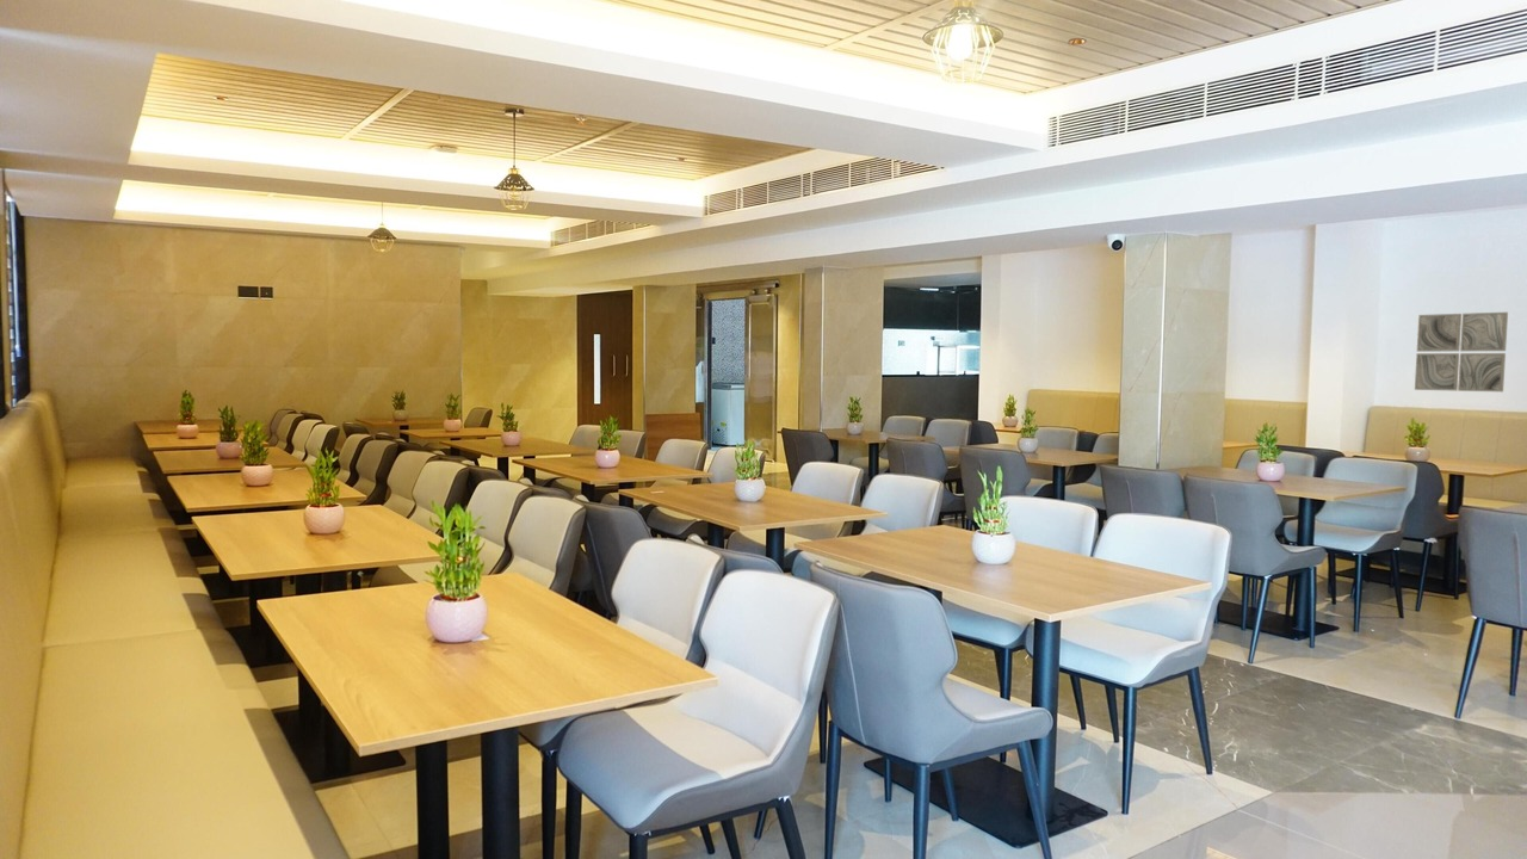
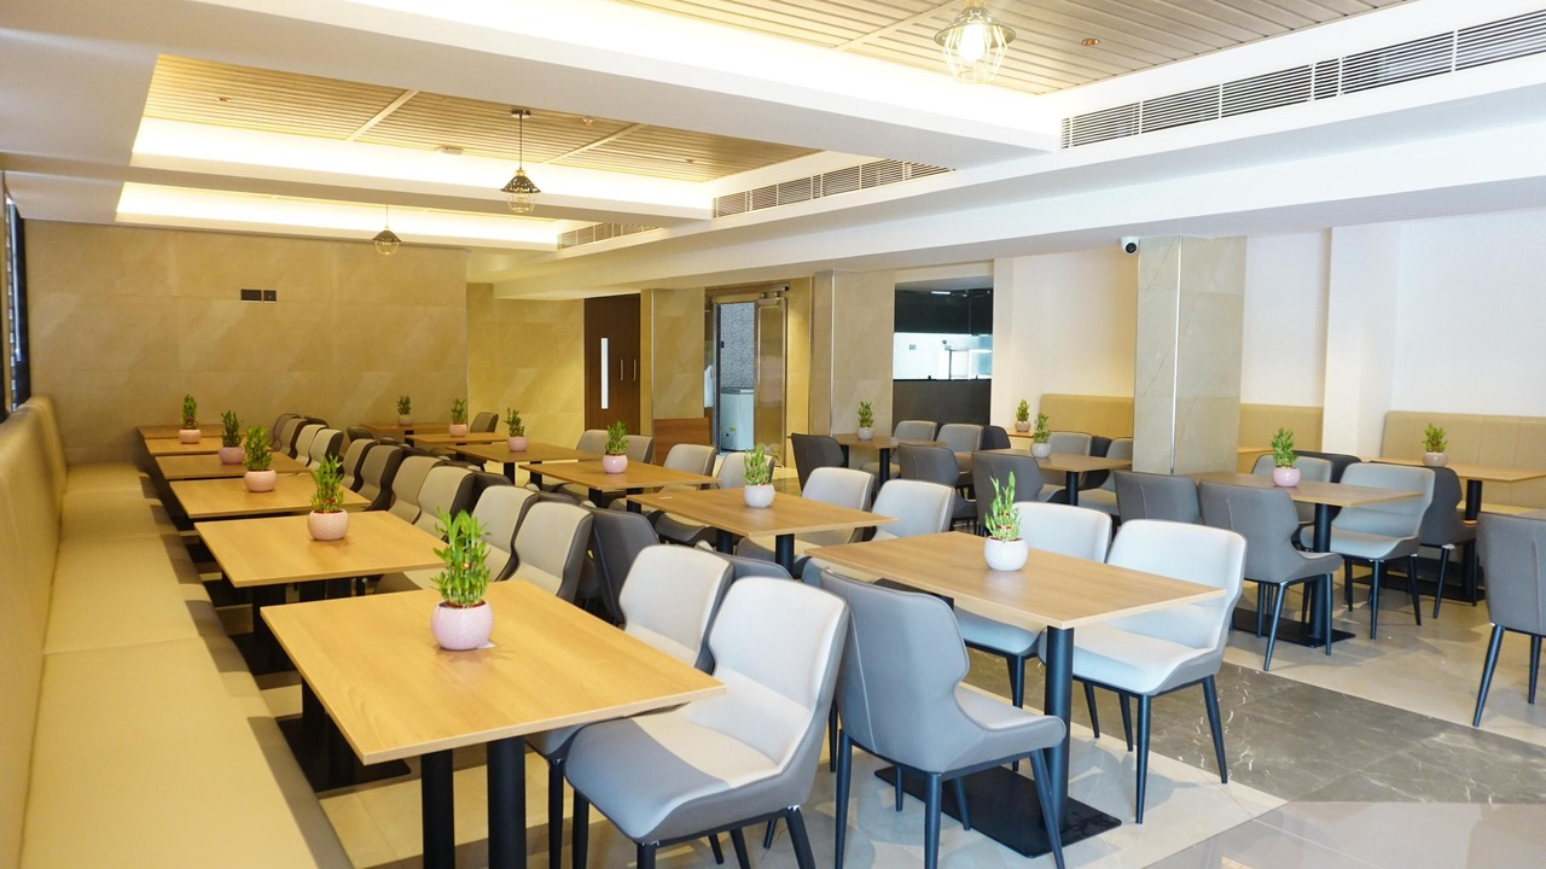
- wall art [1414,311,1509,393]
